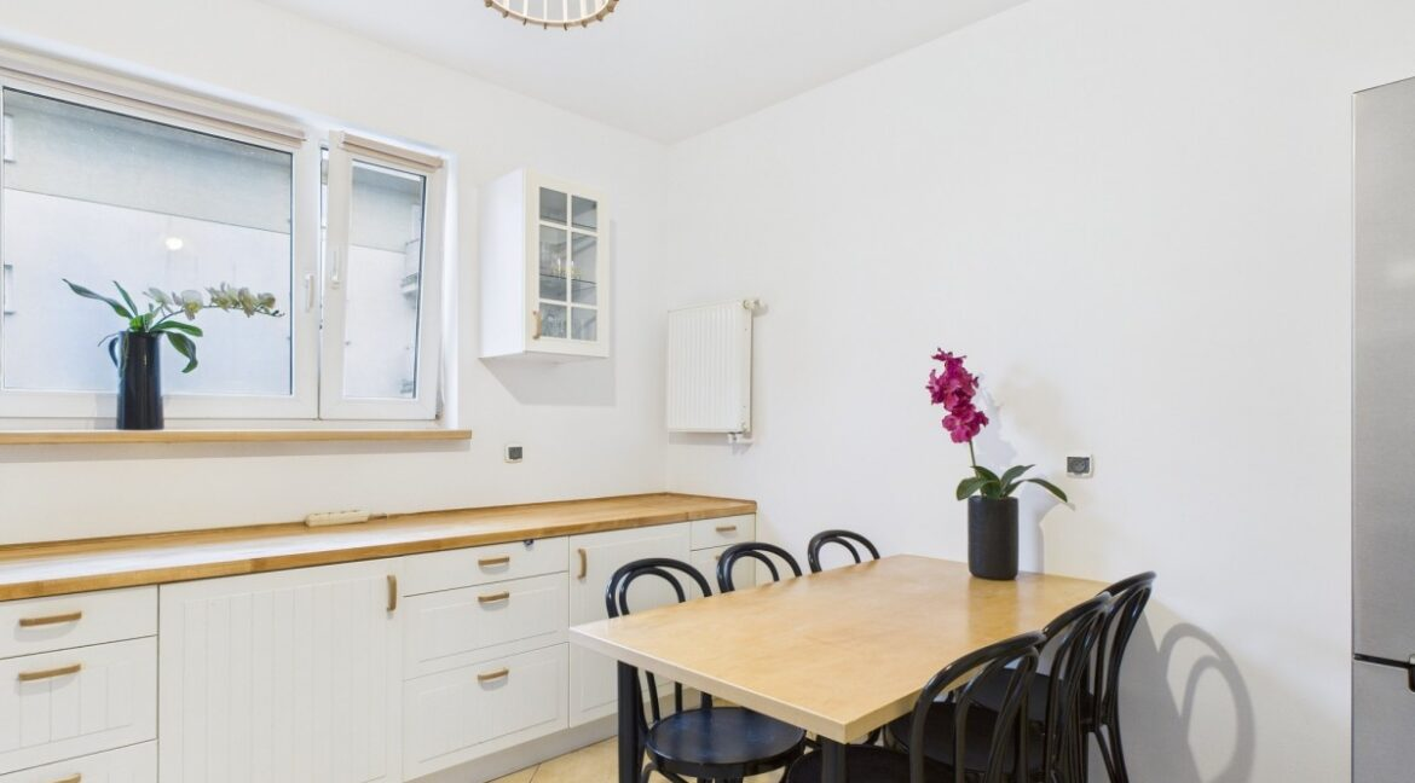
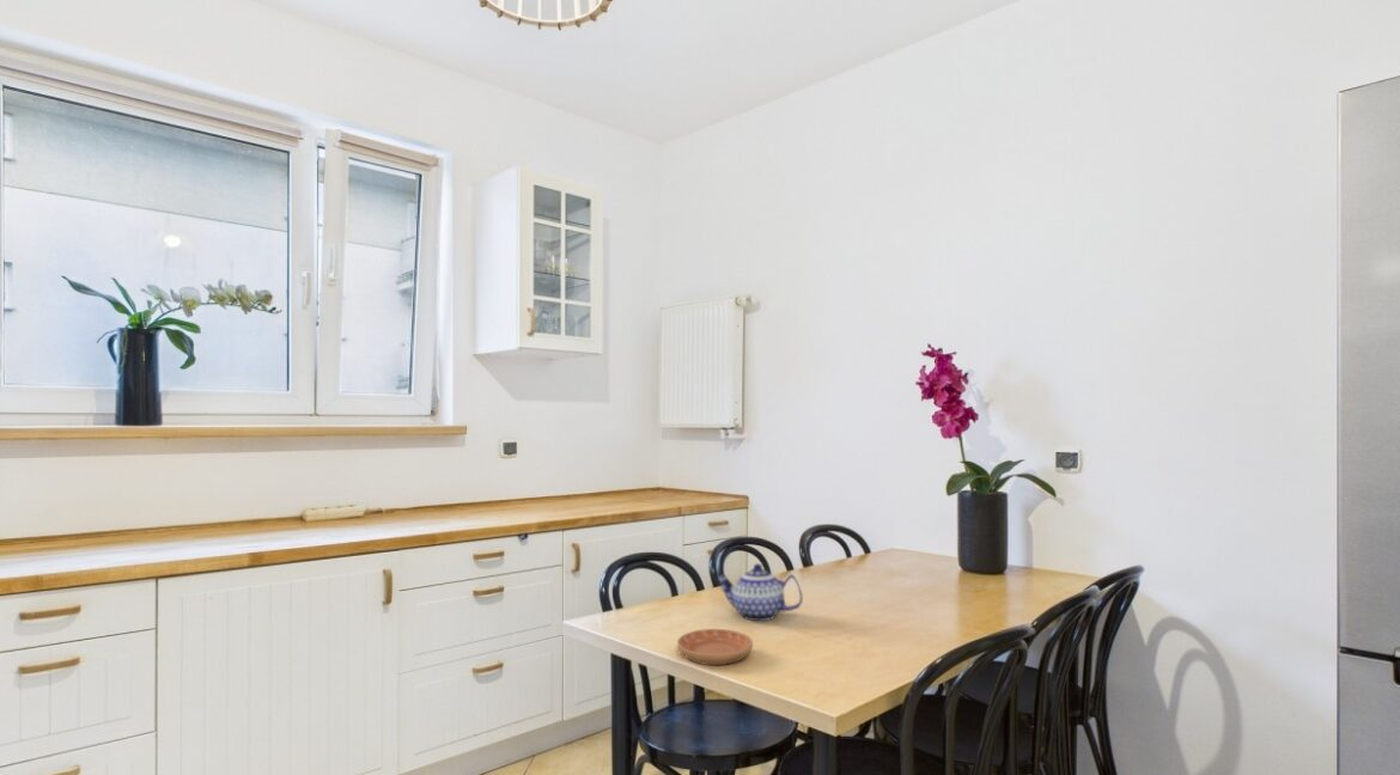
+ teapot [717,562,804,622]
+ saucer [676,628,754,666]
